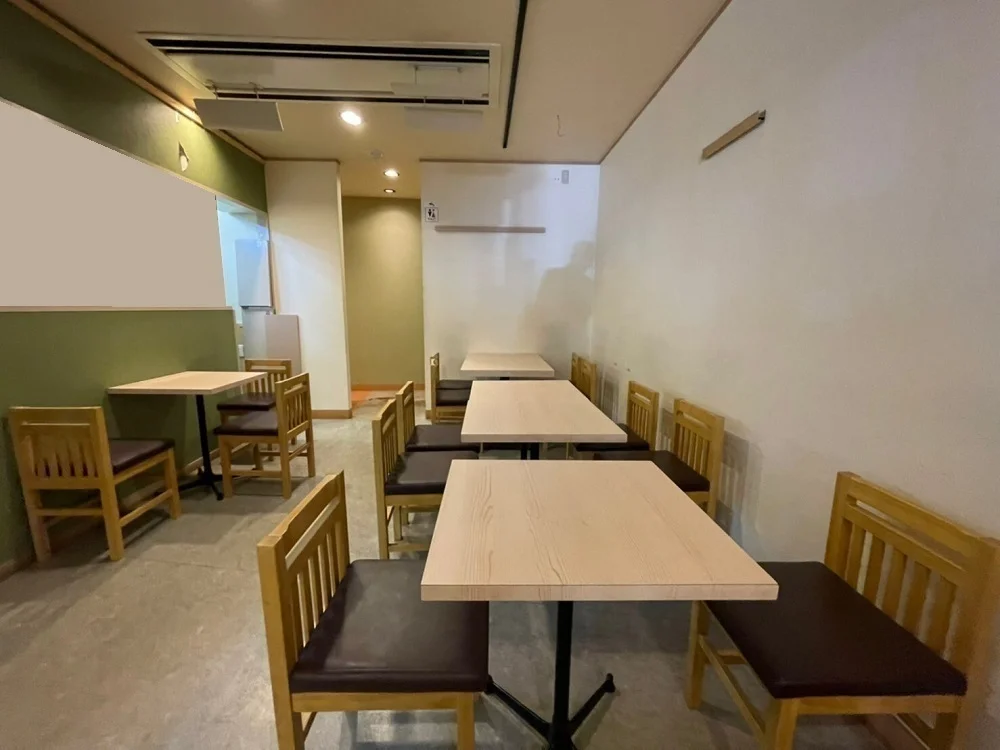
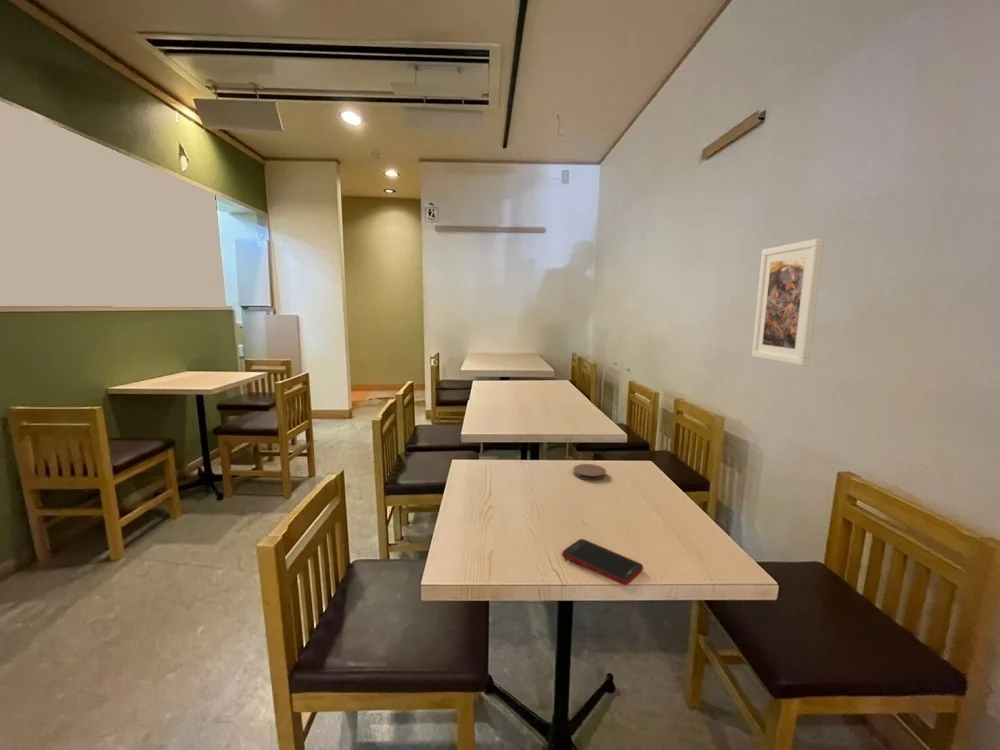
+ cell phone [561,538,644,586]
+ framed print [751,238,825,367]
+ coaster [572,463,607,481]
